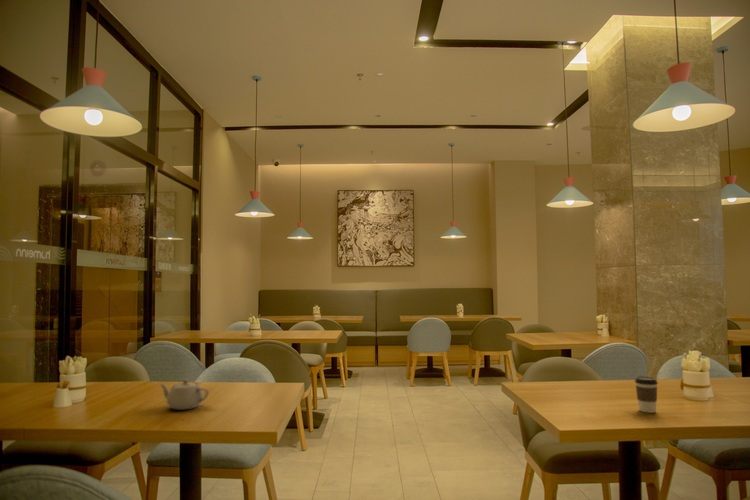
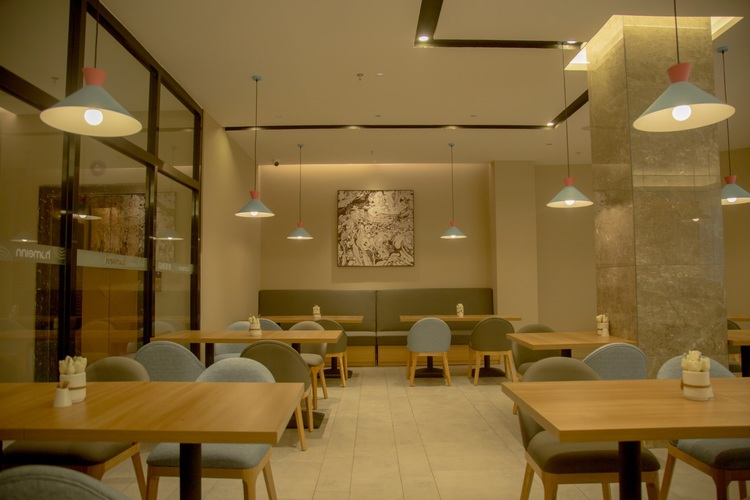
- teapot [158,378,210,411]
- coffee cup [634,375,659,414]
